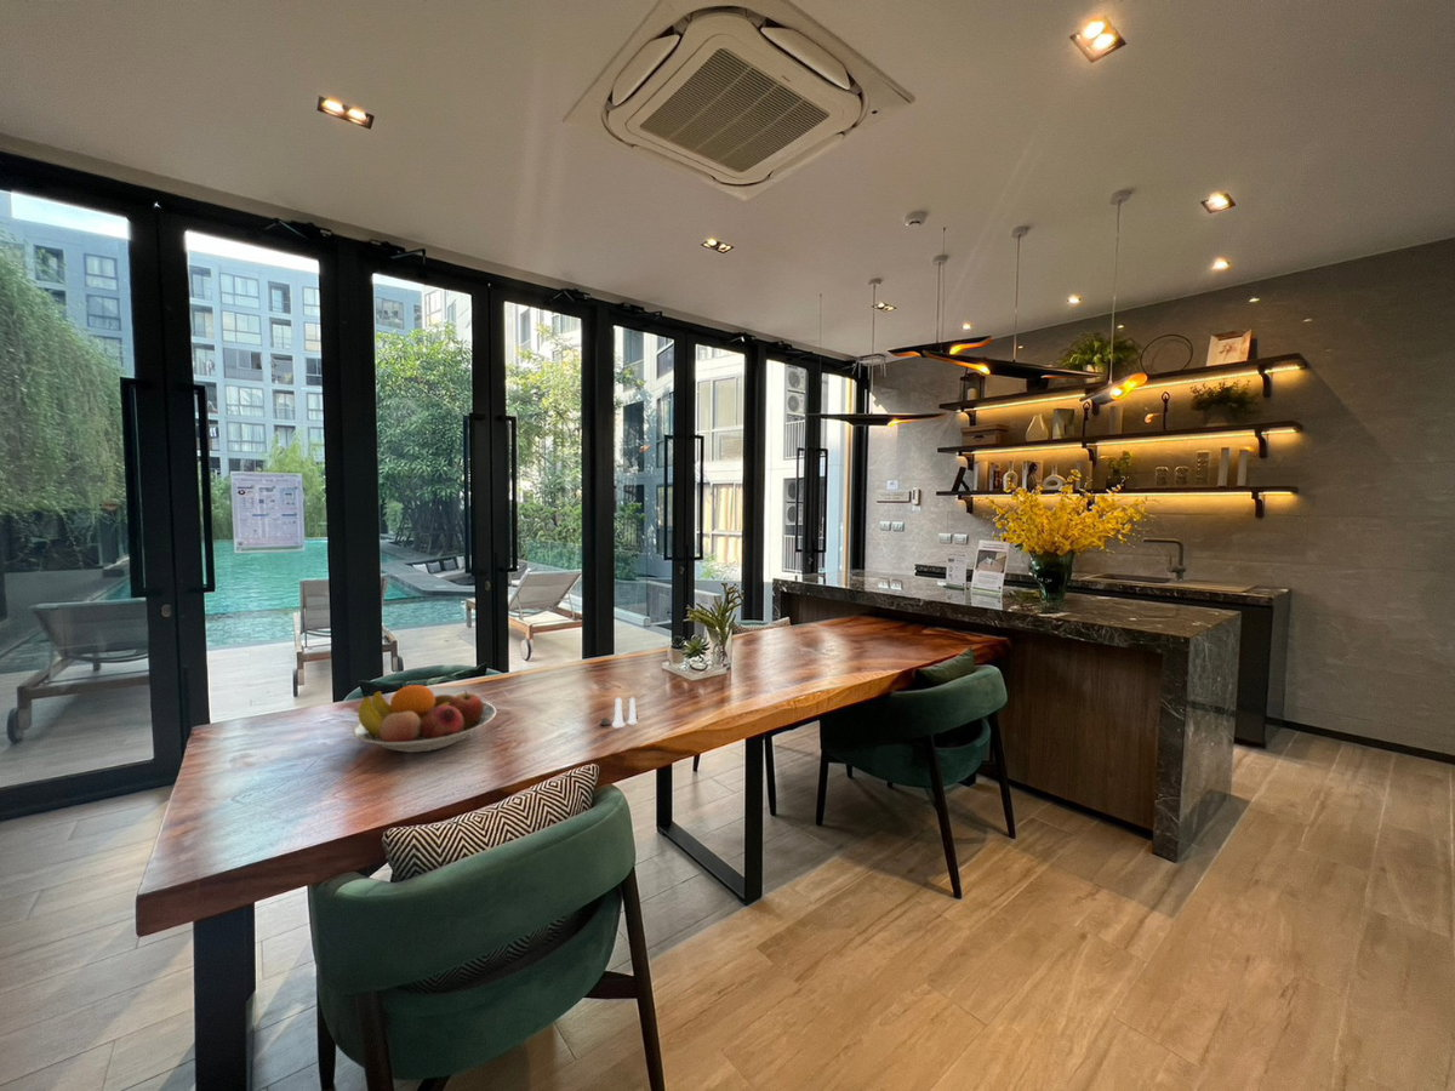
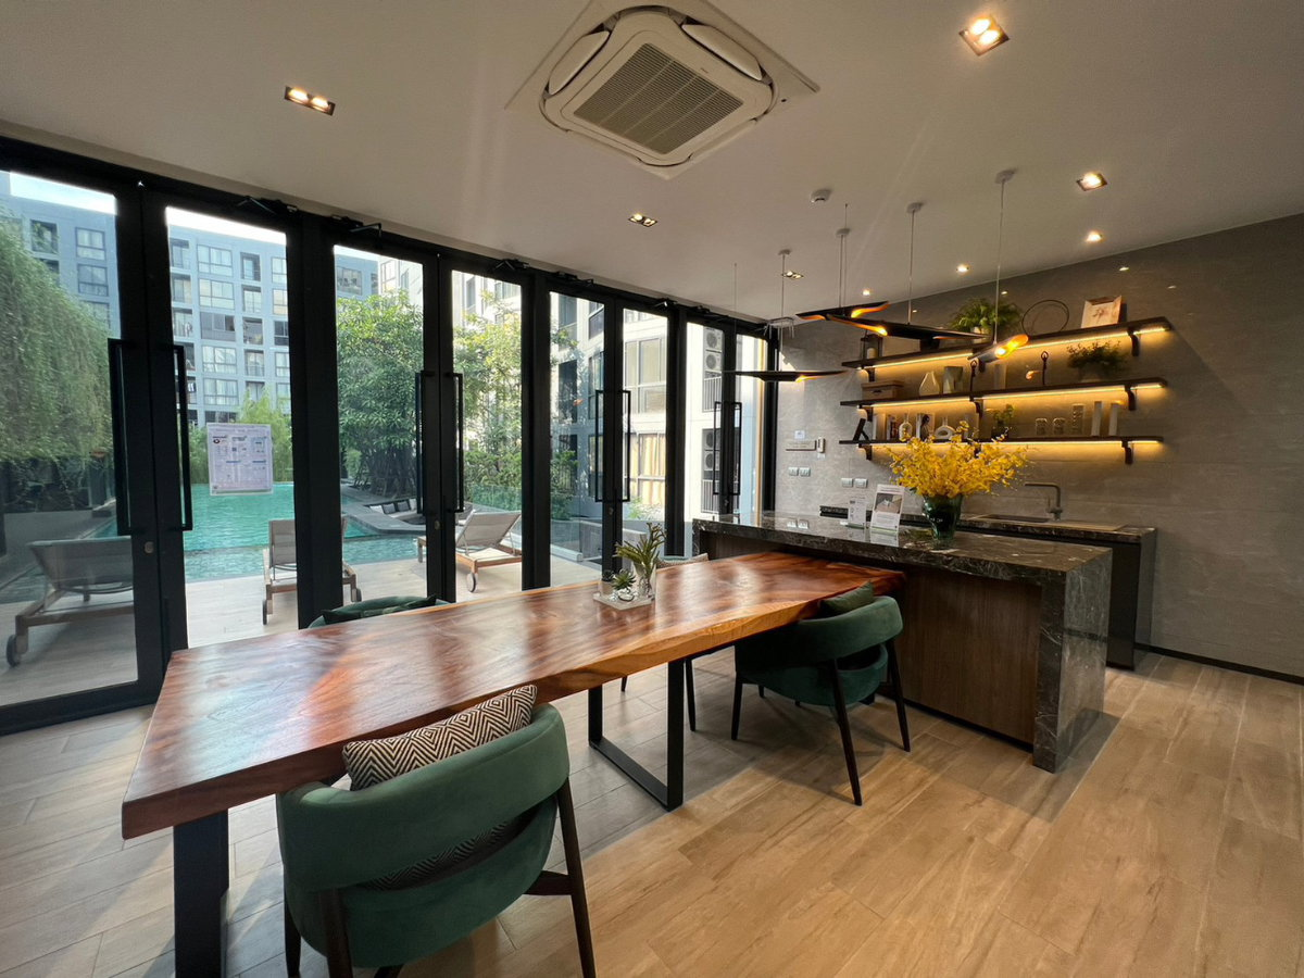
- fruit bowl [352,684,497,754]
- salt and pepper shaker set [599,696,639,729]
